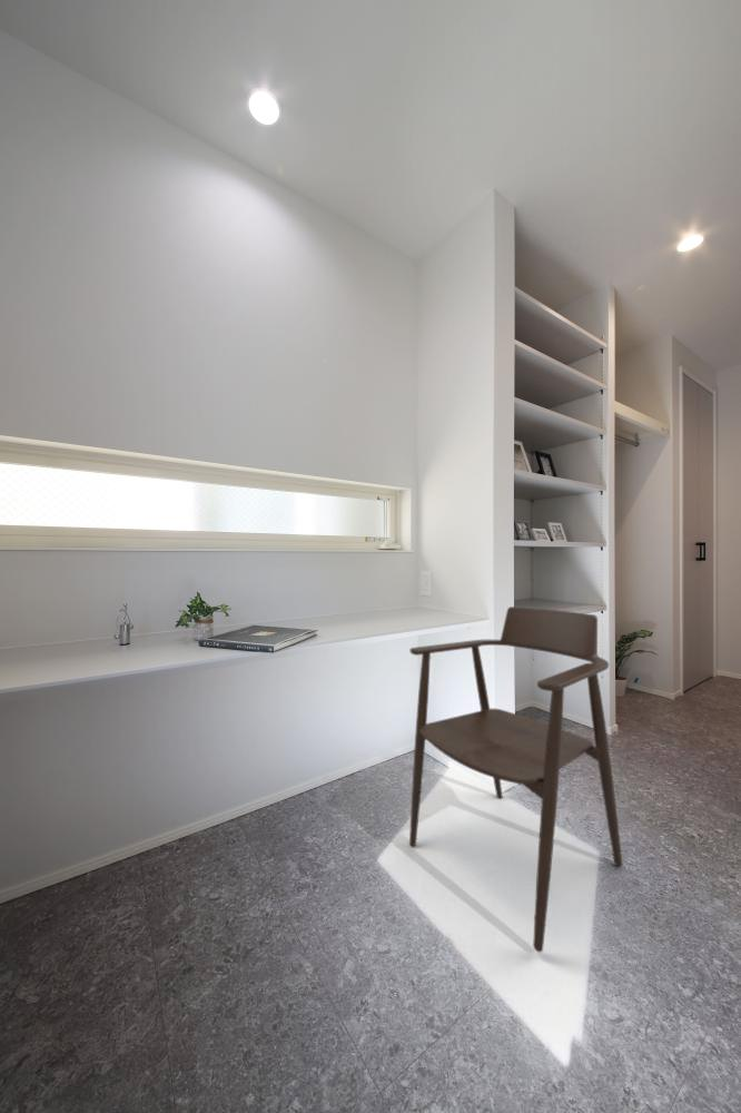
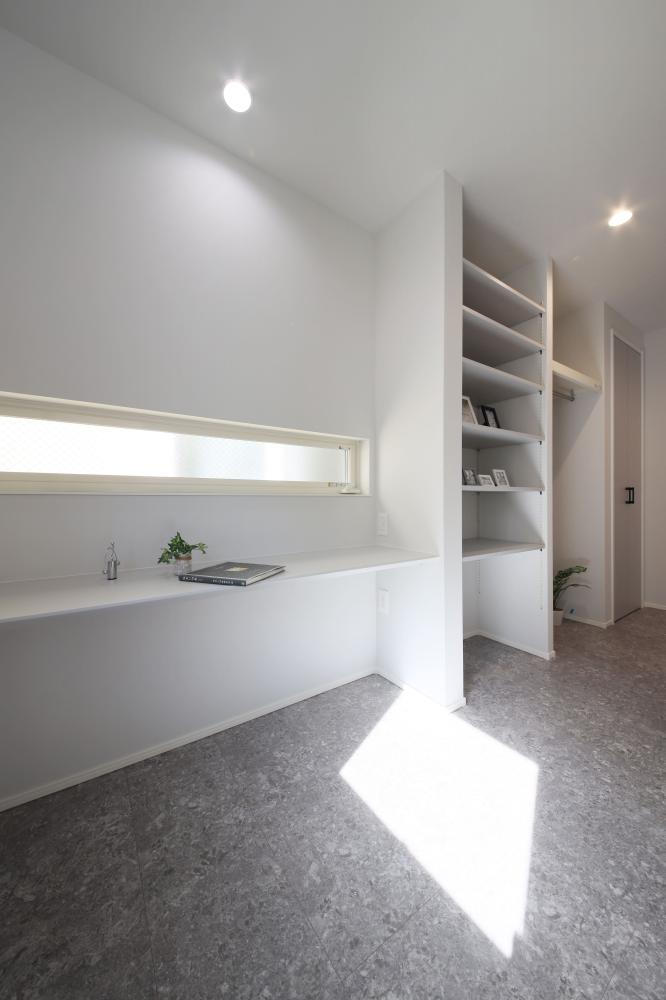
- chair [408,605,623,954]
